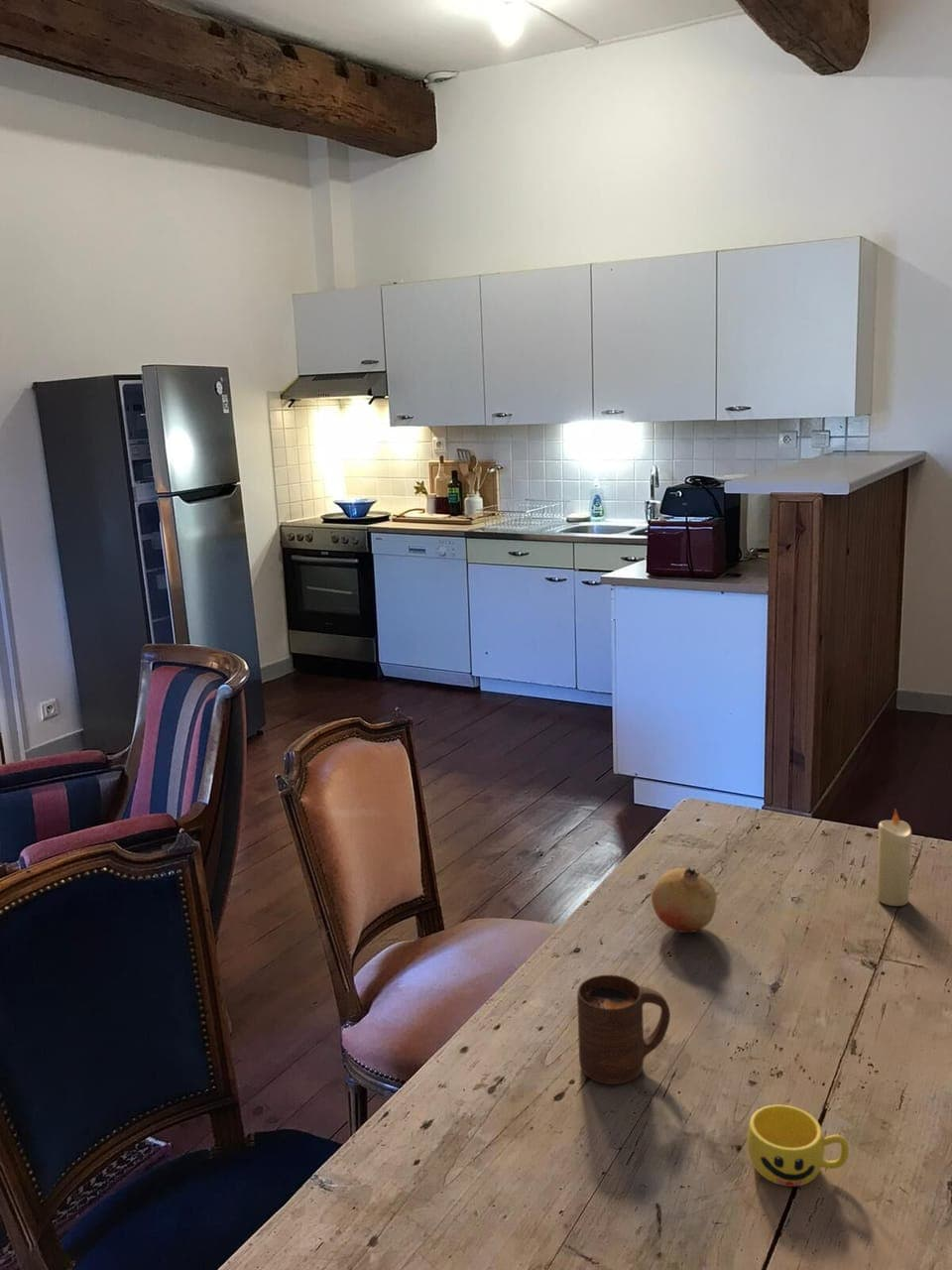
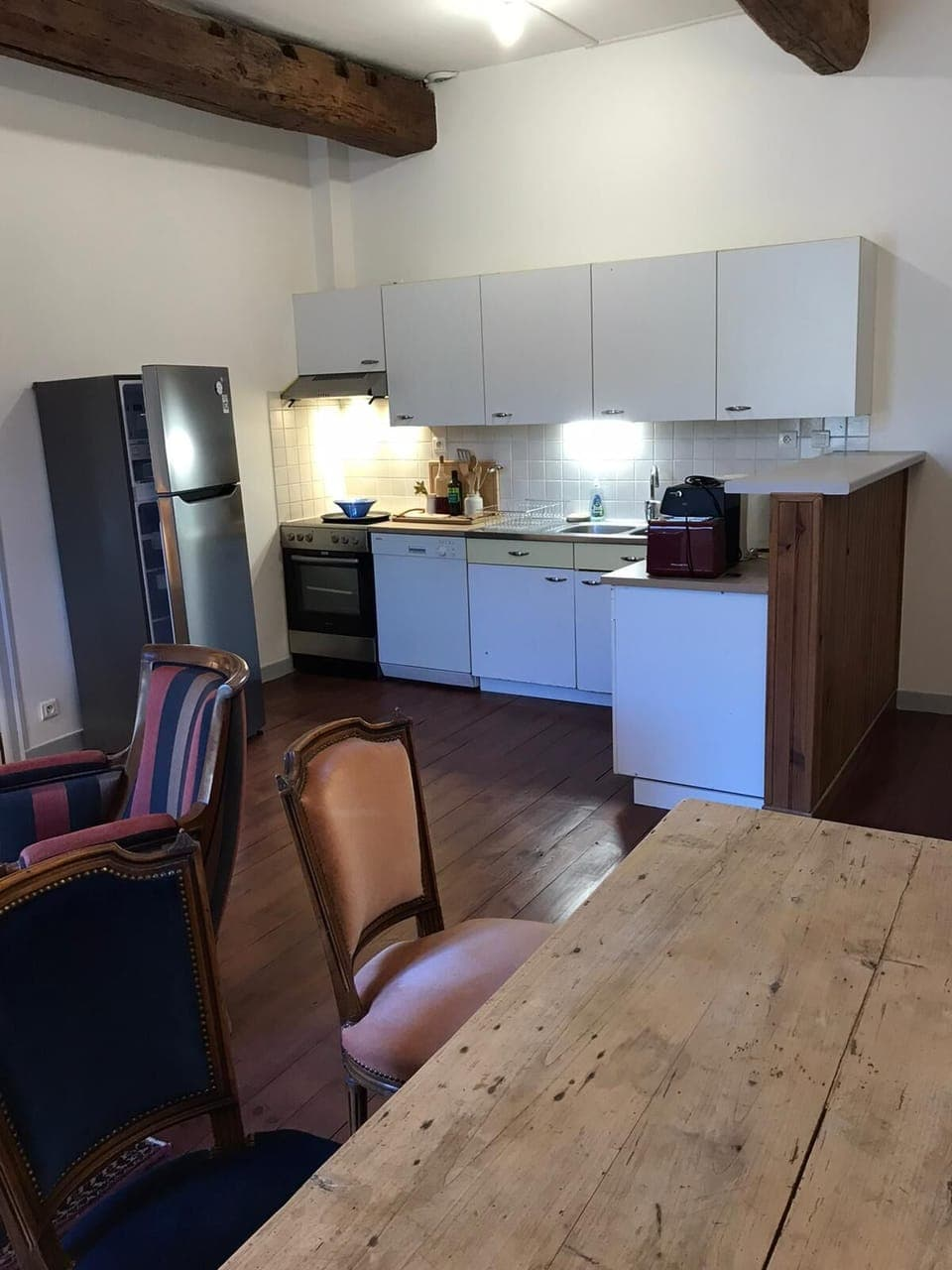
- fruit [651,866,718,934]
- cup [576,974,671,1085]
- candle [876,808,912,907]
- cup [747,1103,850,1188]
